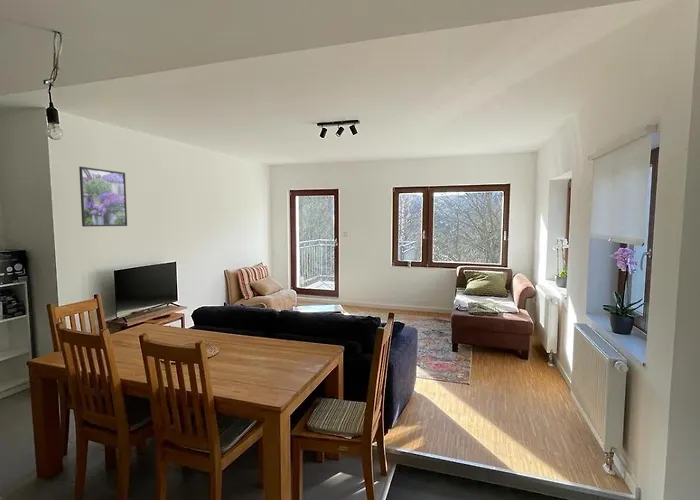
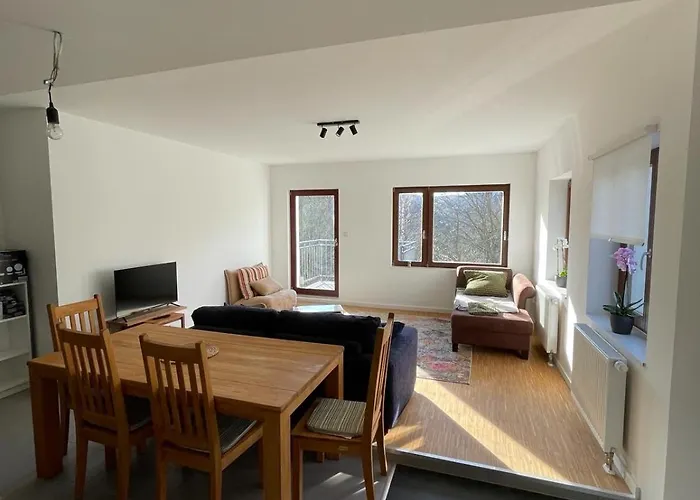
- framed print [78,166,128,228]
